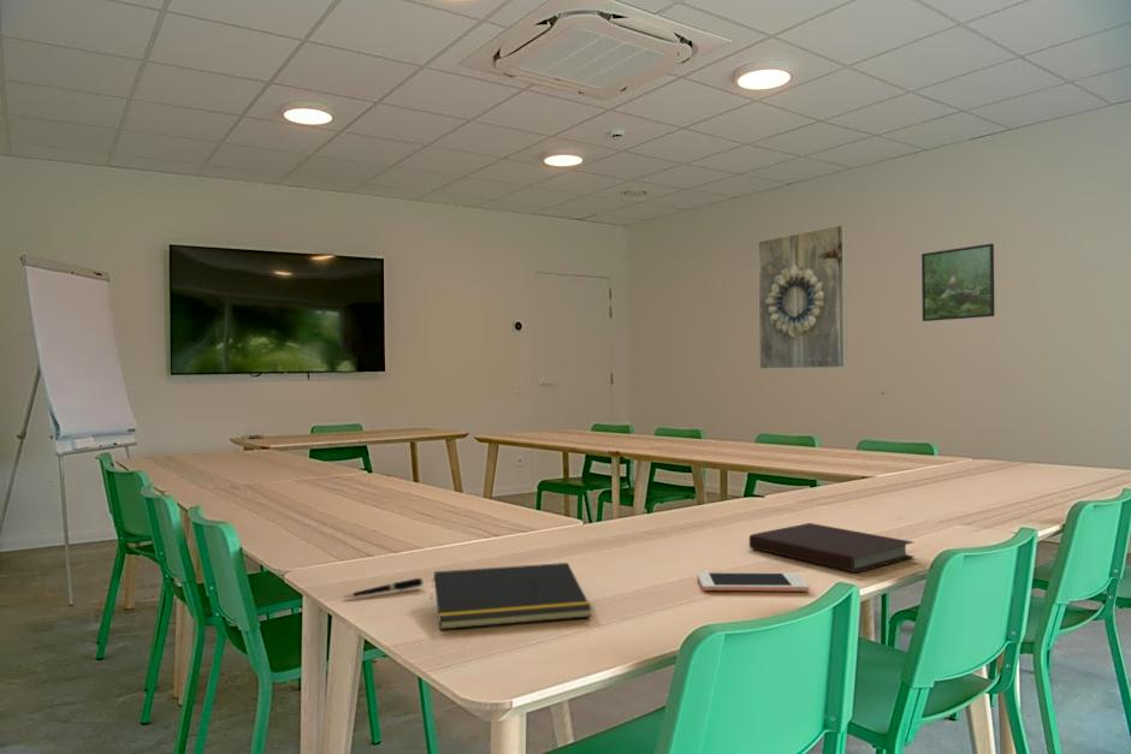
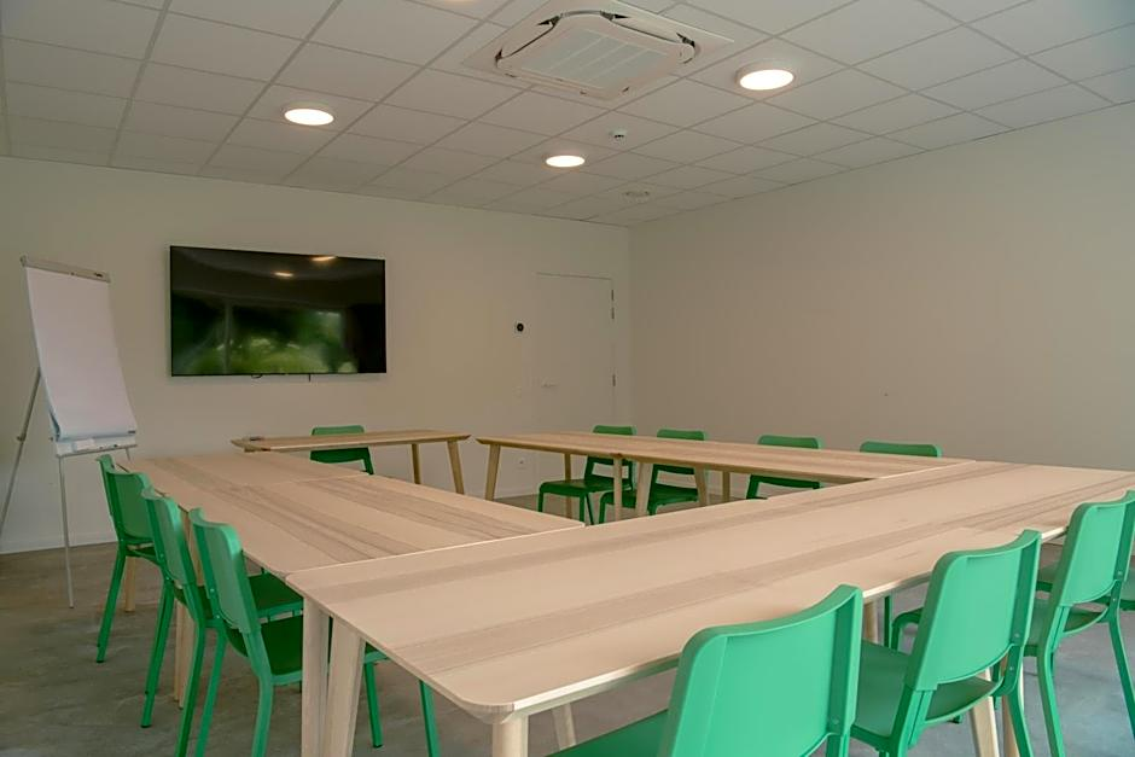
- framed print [920,243,996,322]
- pen [341,576,425,599]
- notebook [748,522,914,574]
- notepad [430,562,593,631]
- cell phone [697,571,810,593]
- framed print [757,224,848,370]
